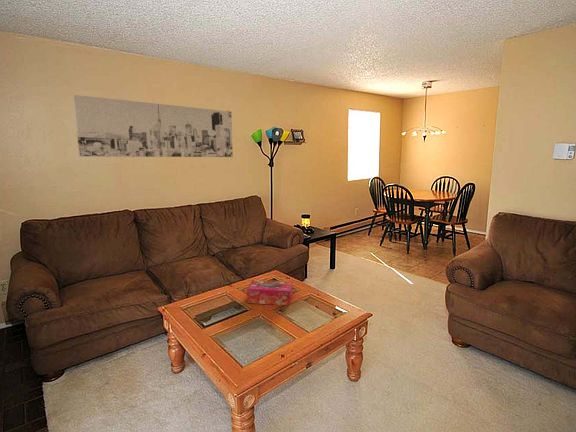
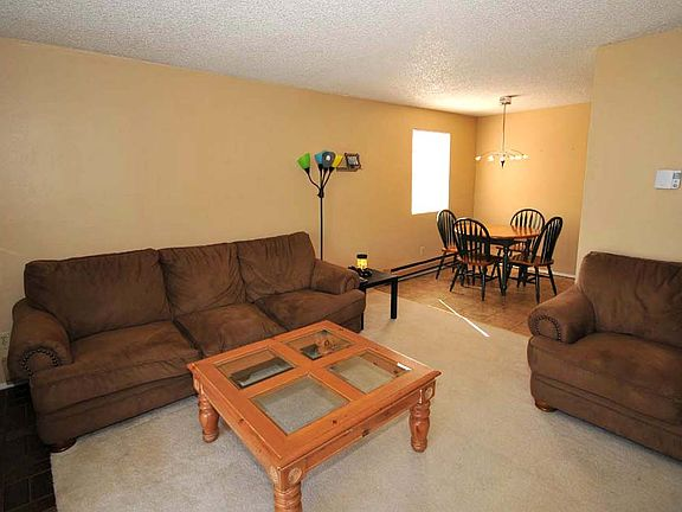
- tissue box [246,280,294,306]
- wall art [72,94,234,158]
